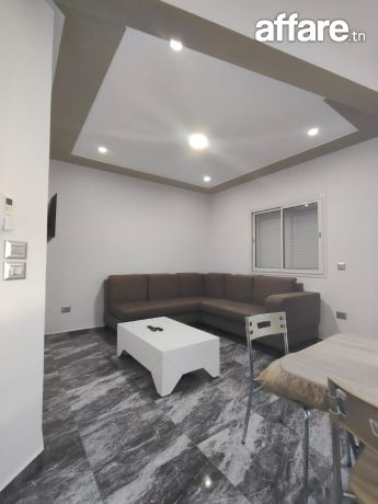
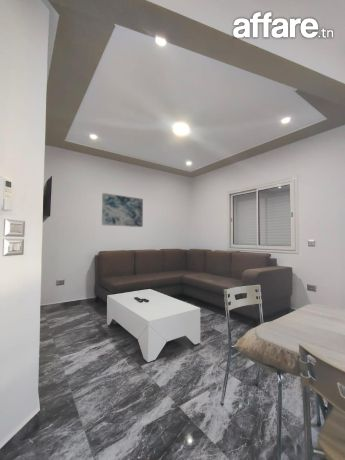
+ wall art [101,192,144,228]
